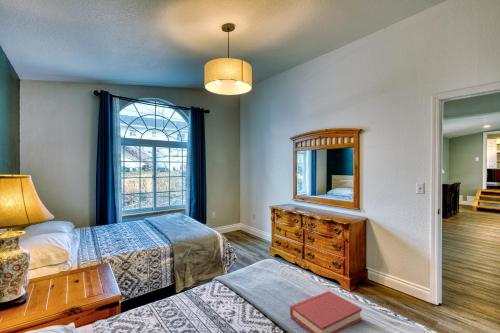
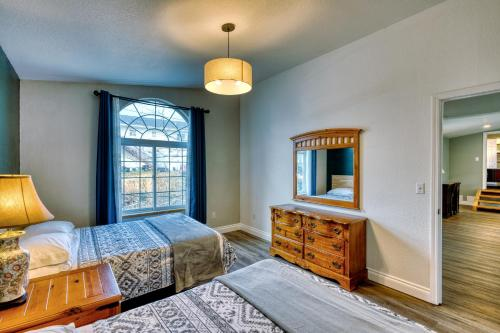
- hardback book [289,290,363,333]
